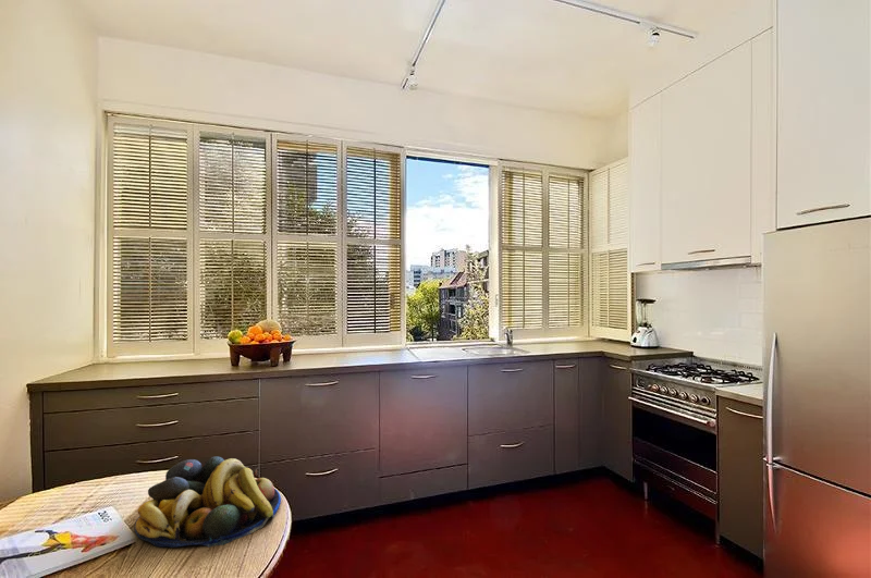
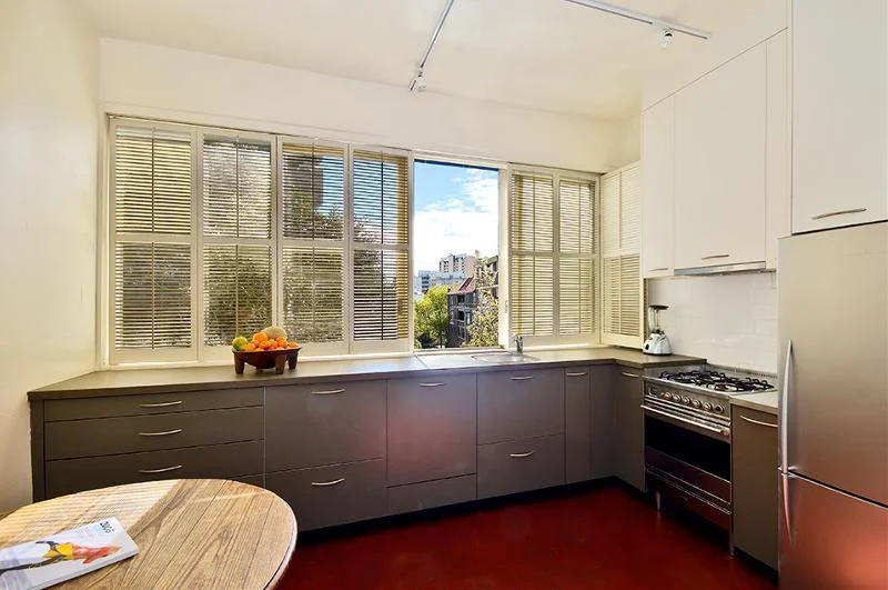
- fruit bowl [134,455,282,549]
